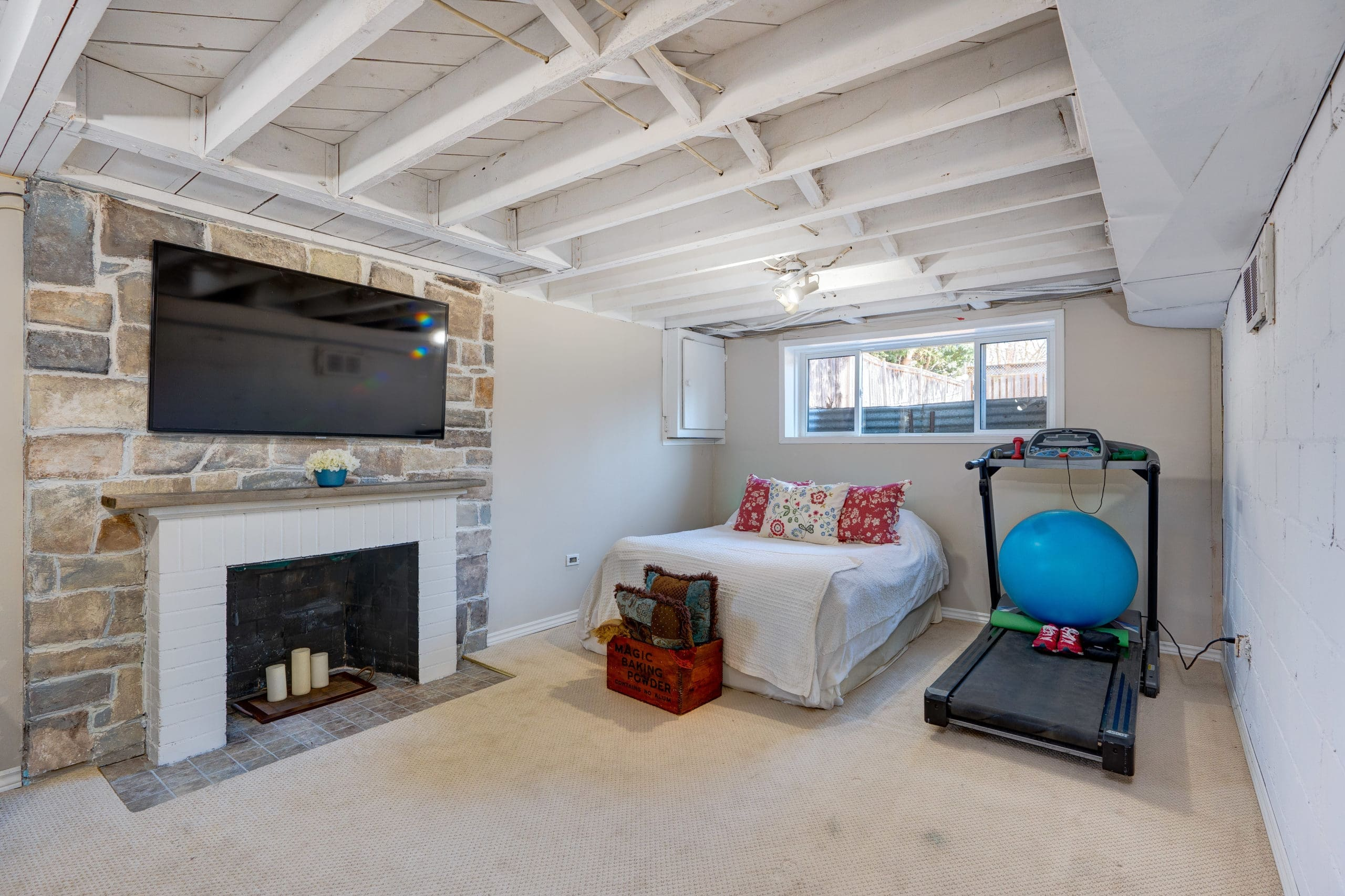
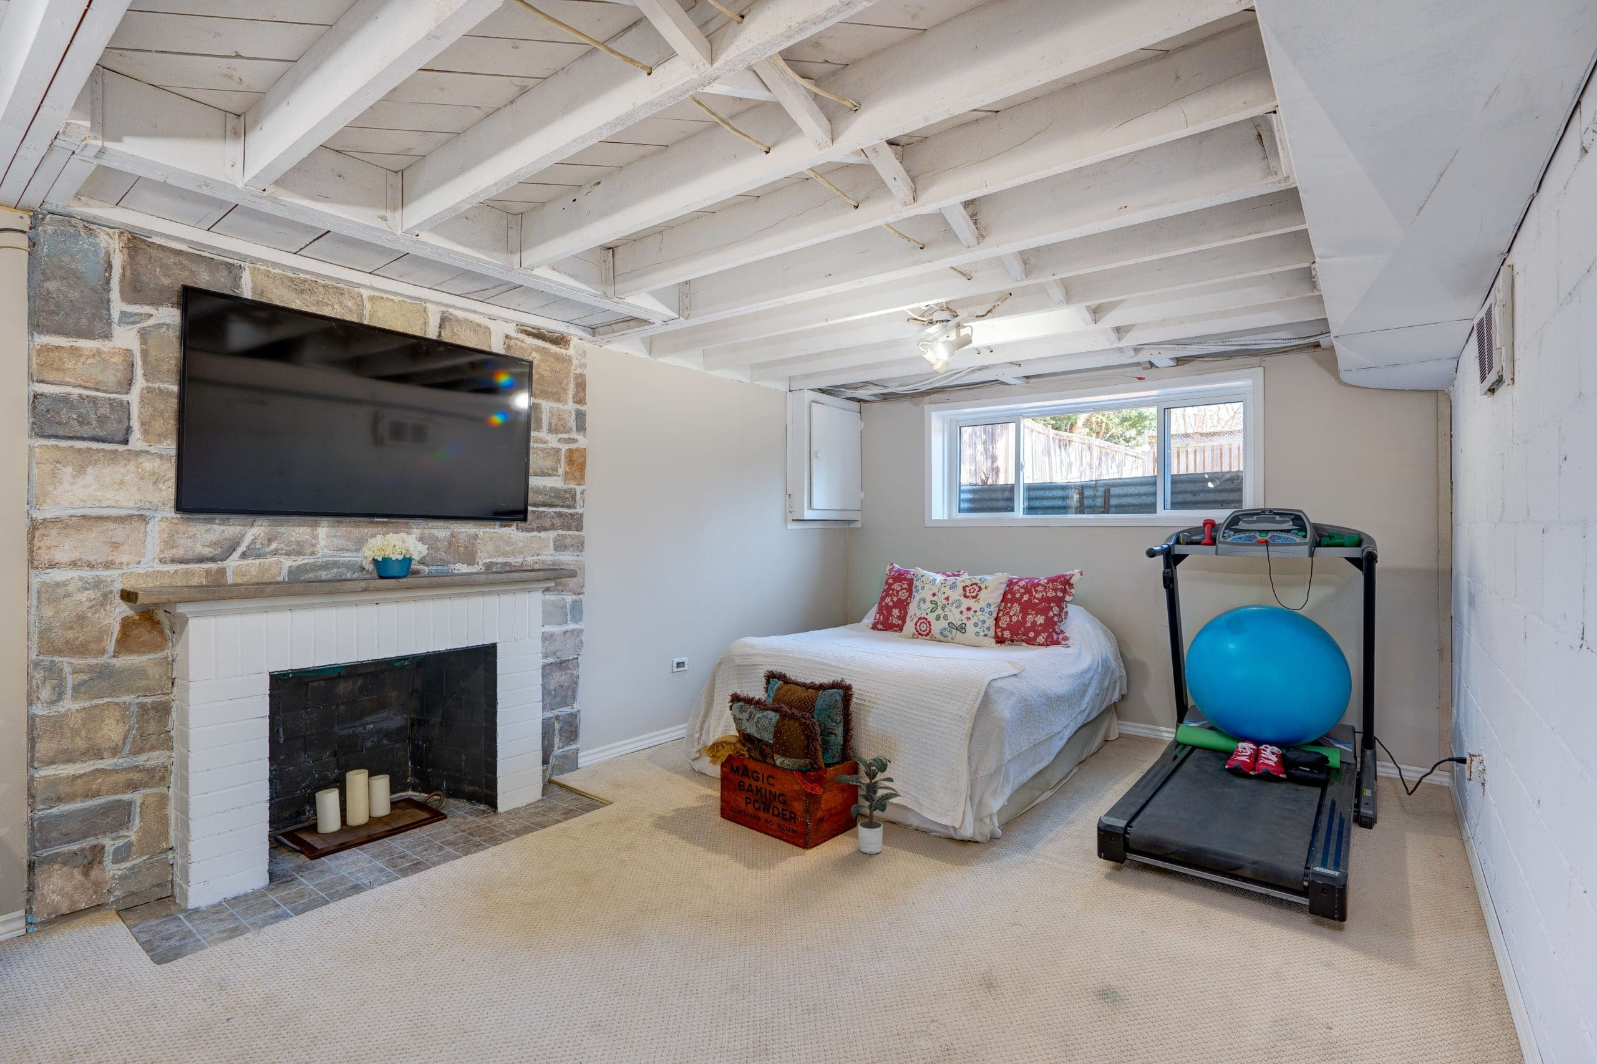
+ potted plant [832,754,905,855]
